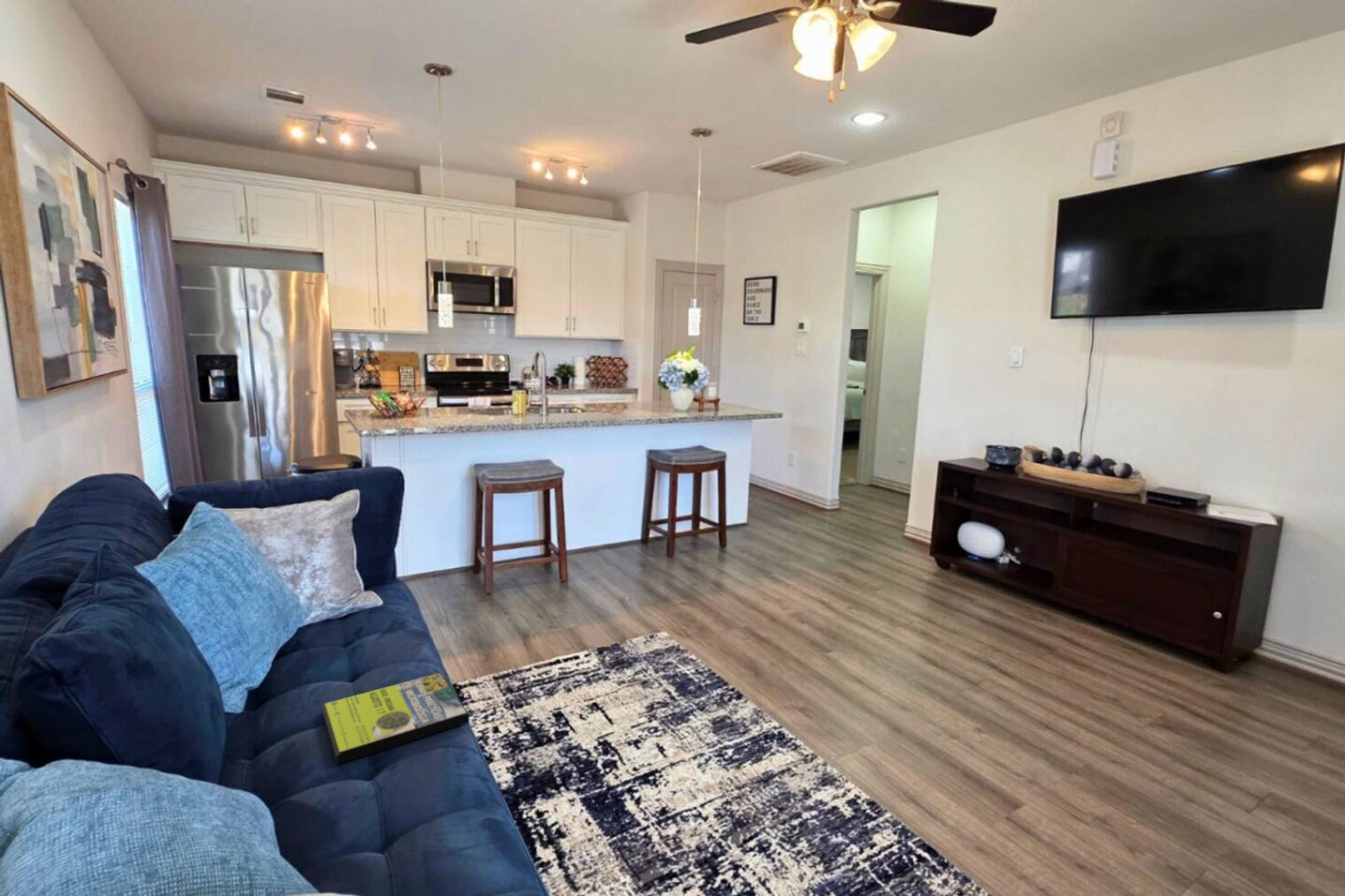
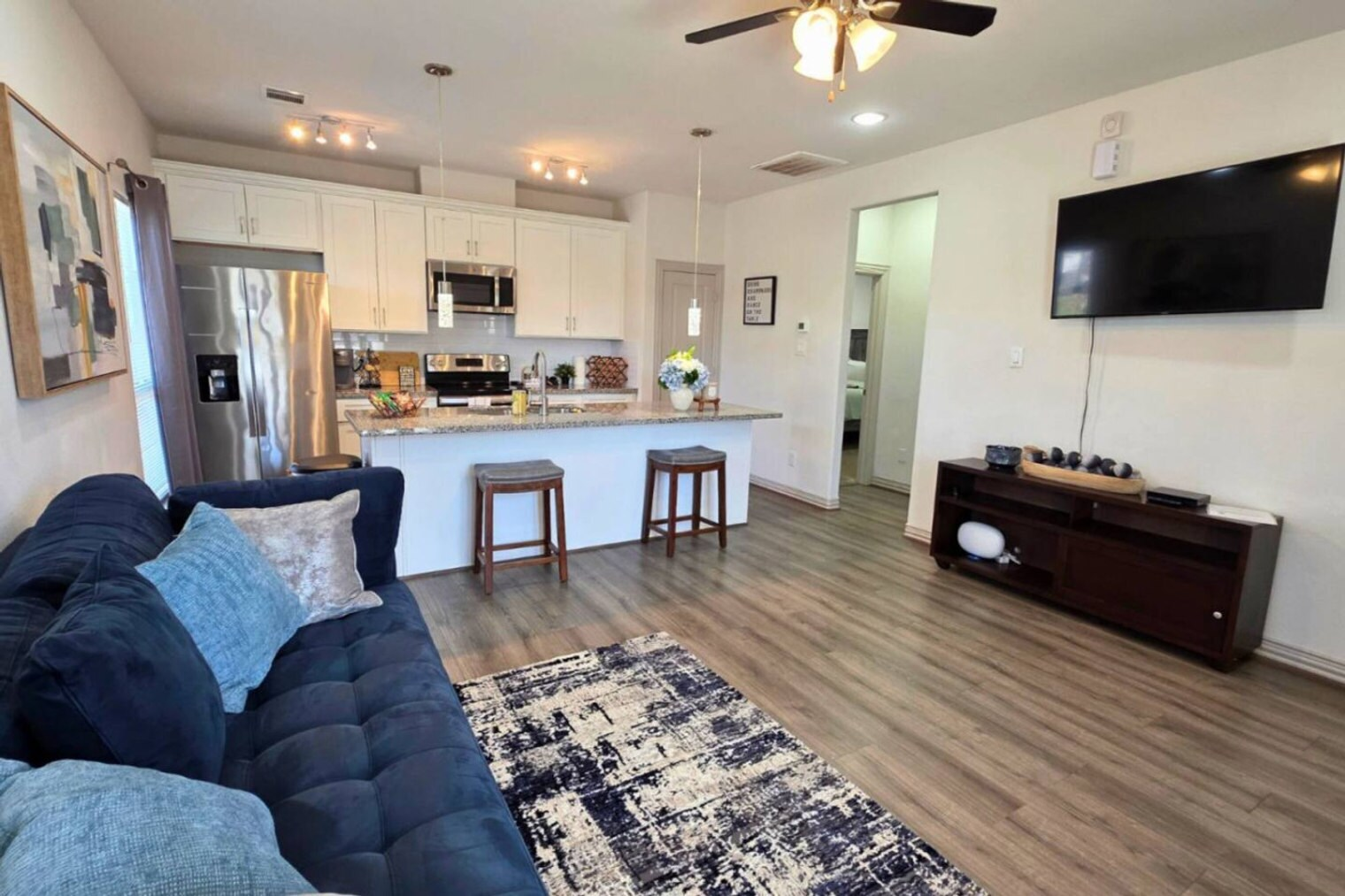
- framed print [321,671,471,765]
